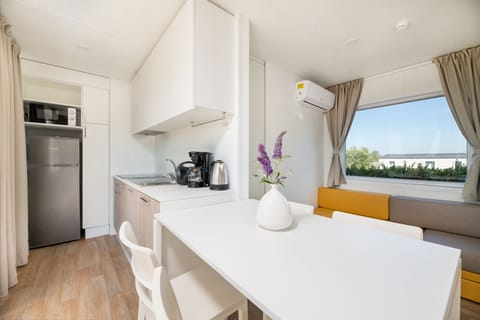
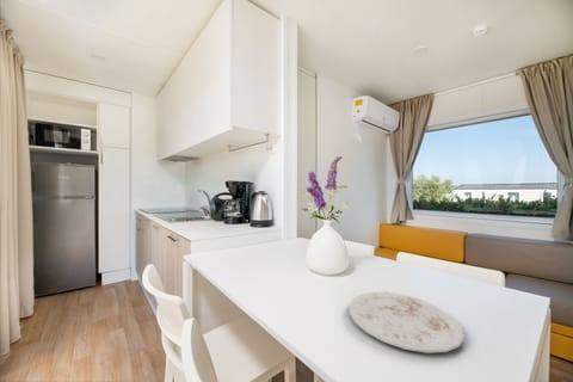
+ plate [347,290,466,355]
